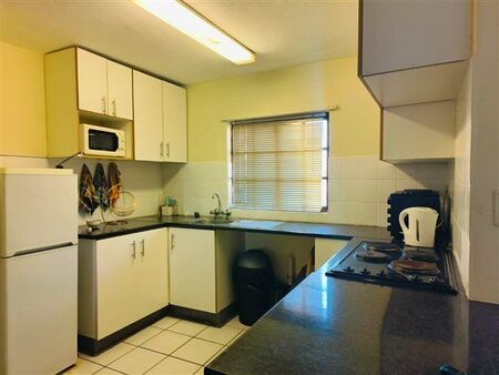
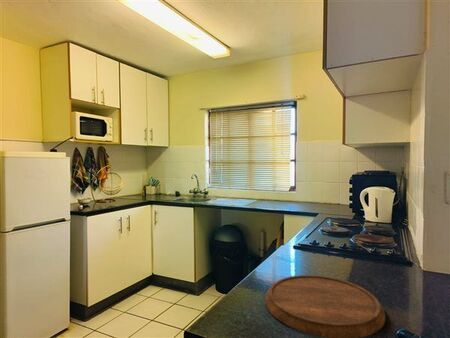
+ cutting board [264,274,386,338]
